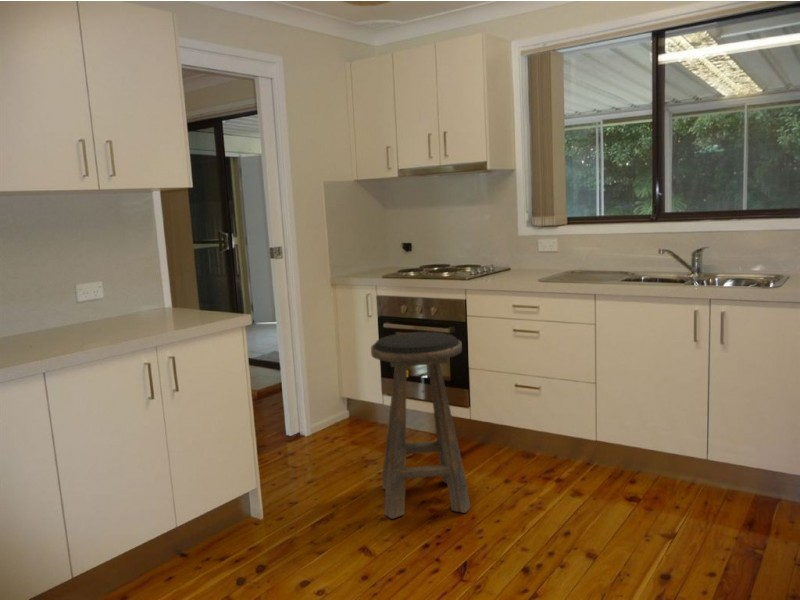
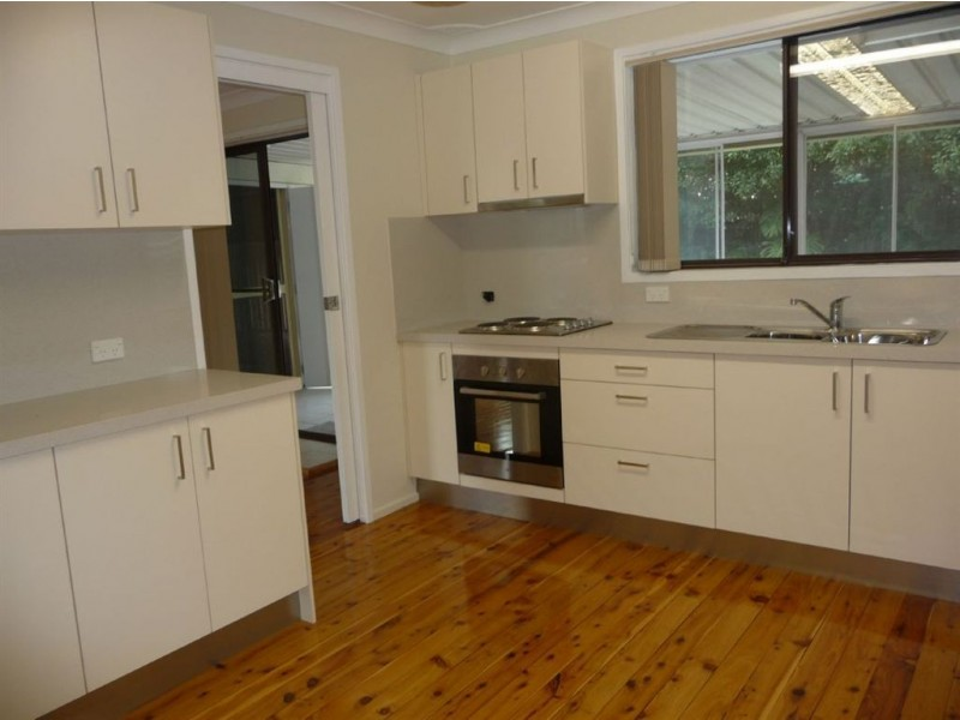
- stool [370,331,472,520]
